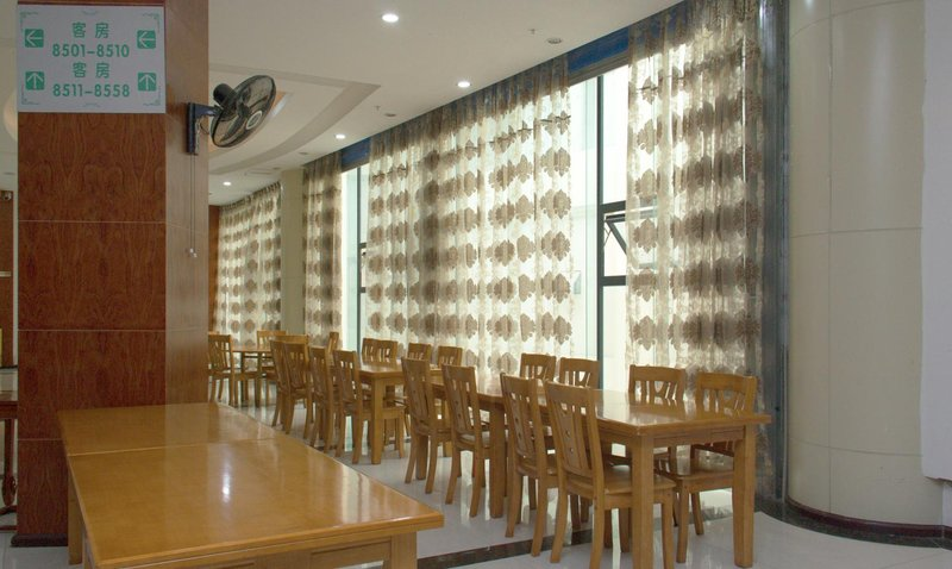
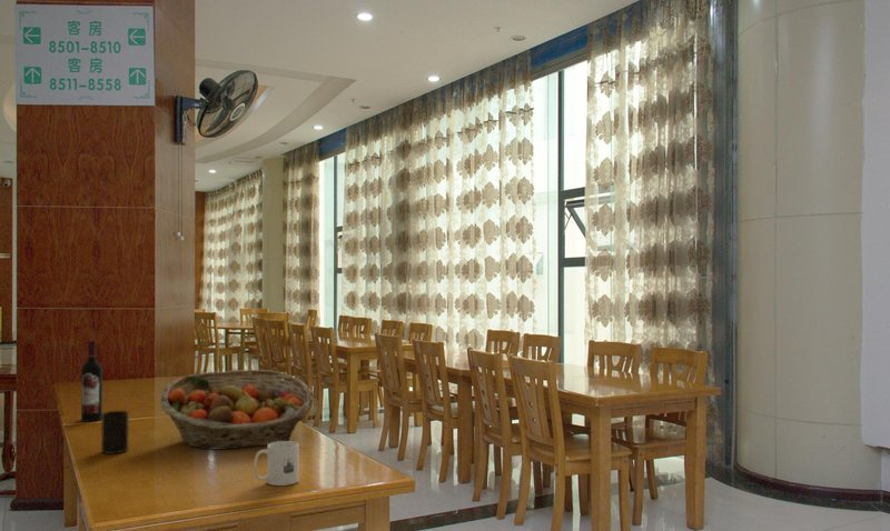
+ fruit basket [159,369,315,450]
+ wine bottle [80,339,103,422]
+ cup [100,410,129,455]
+ mug [253,440,300,487]
